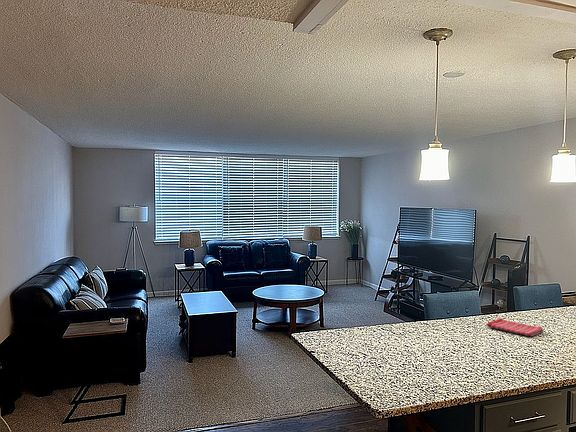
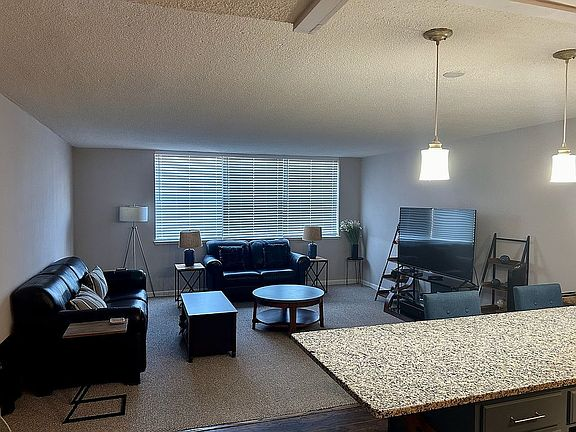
- dish towel [486,317,545,337]
